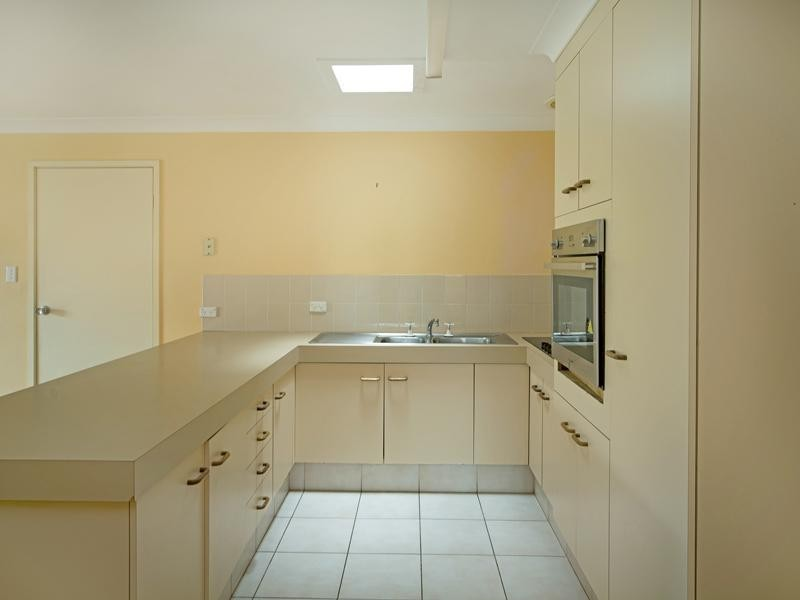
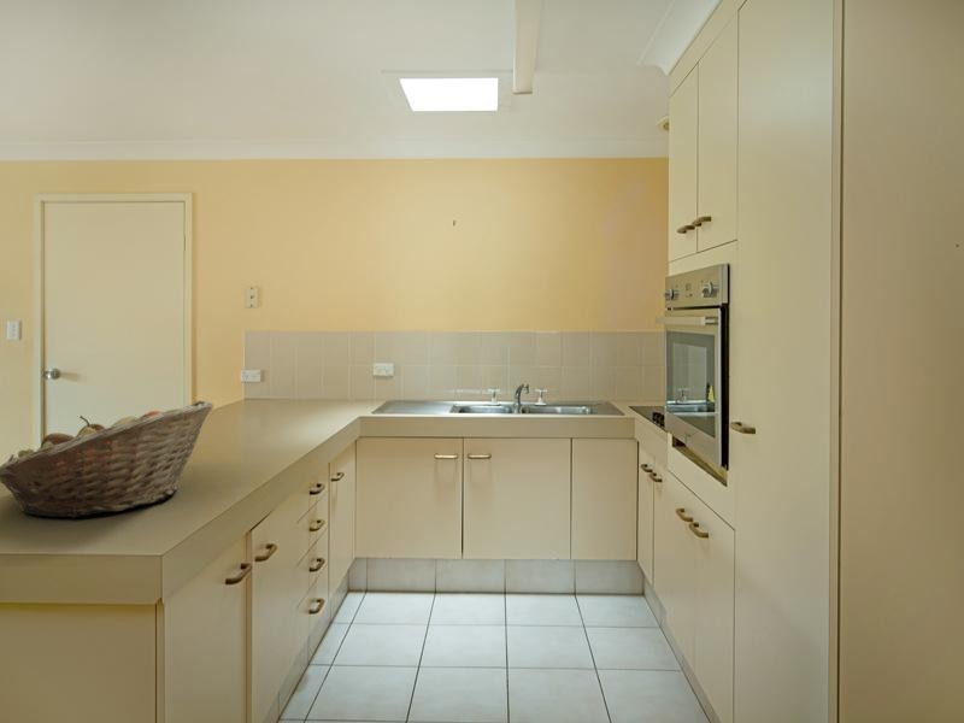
+ fruit basket [0,400,214,519]
